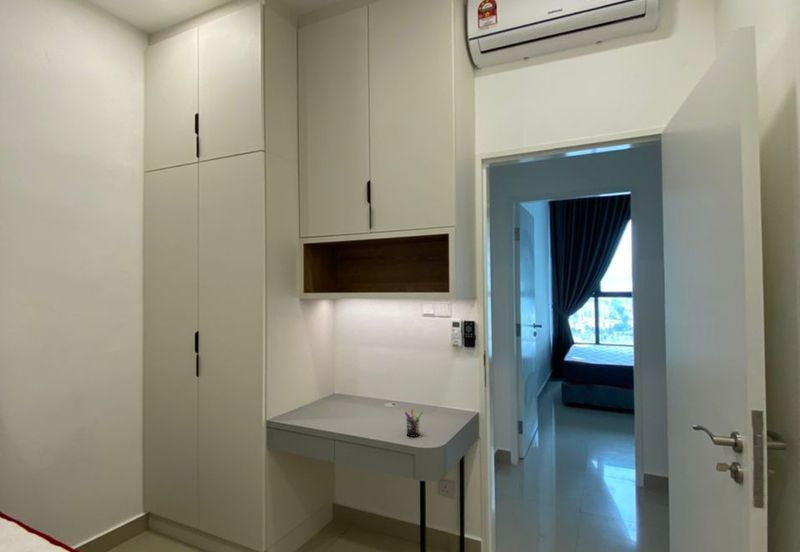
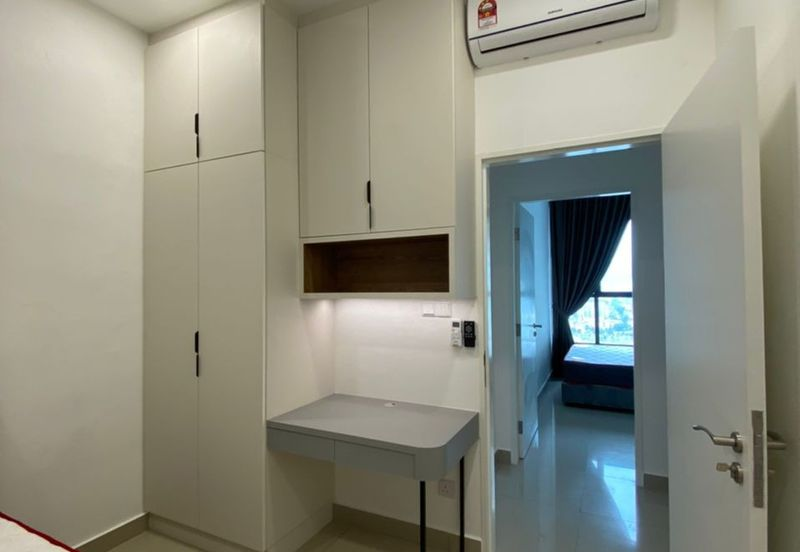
- pen holder [404,407,424,438]
